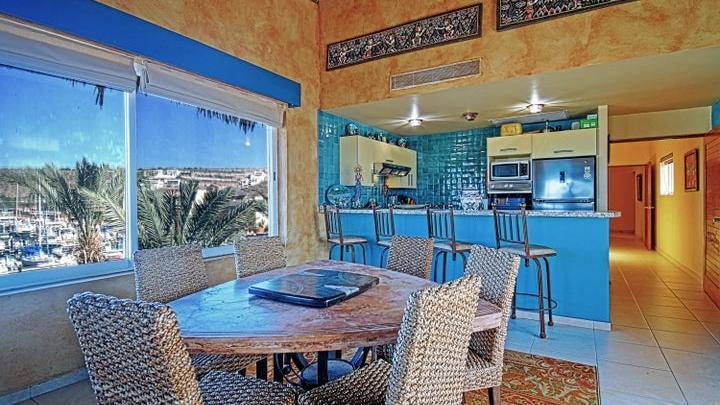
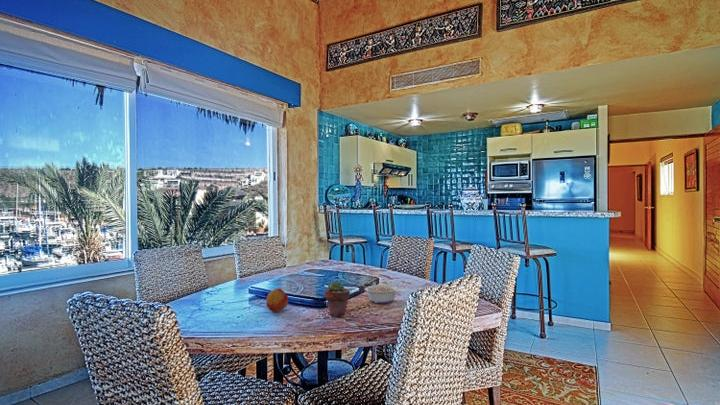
+ legume [358,283,400,304]
+ potted succulent [324,279,351,317]
+ fruit [265,288,289,312]
